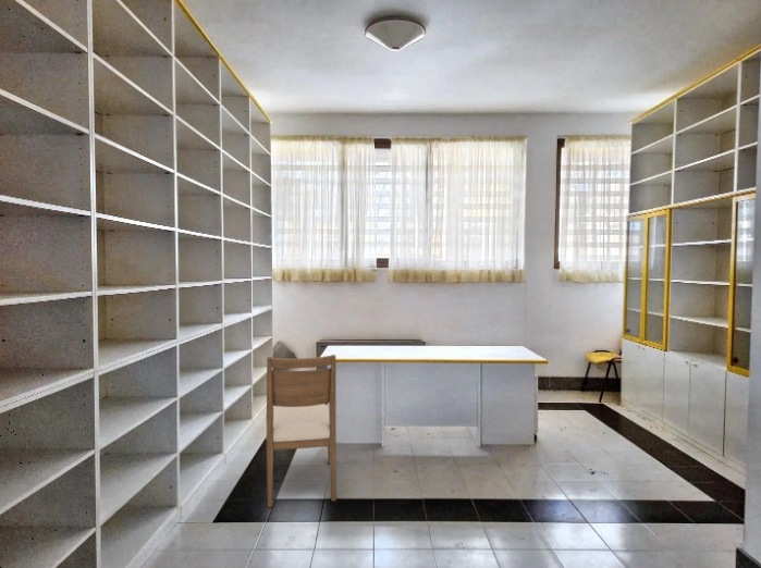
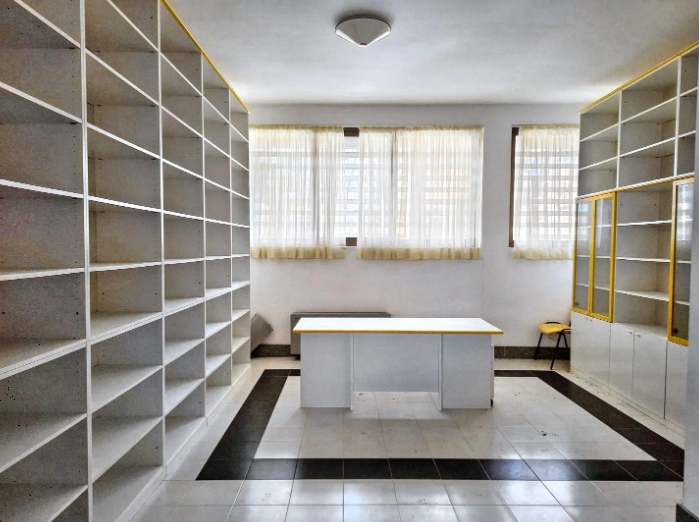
- chair [265,354,337,509]
